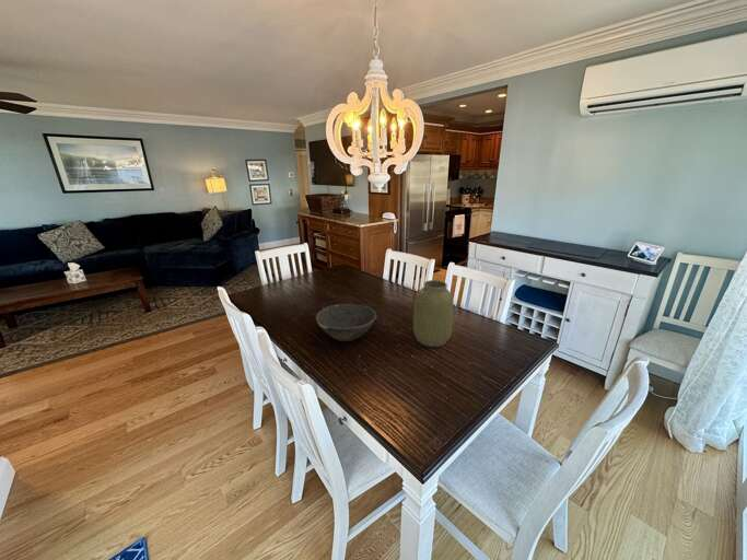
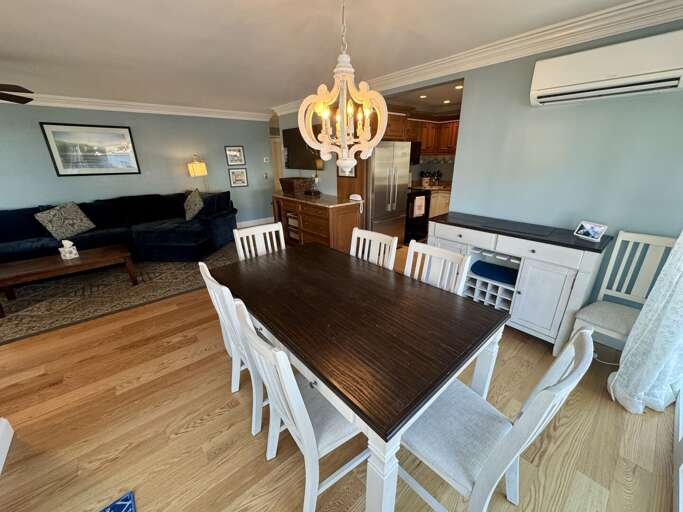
- bowl [315,303,377,342]
- vase [412,279,454,348]
